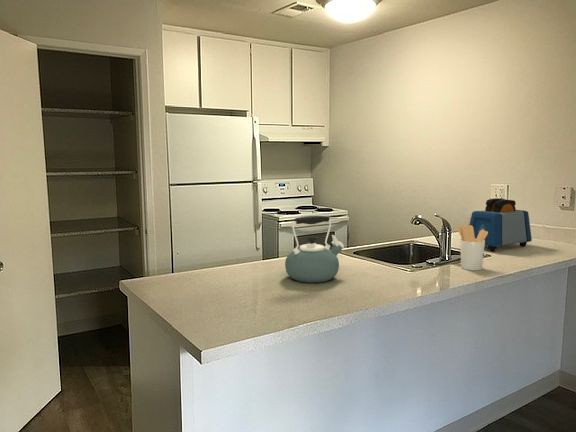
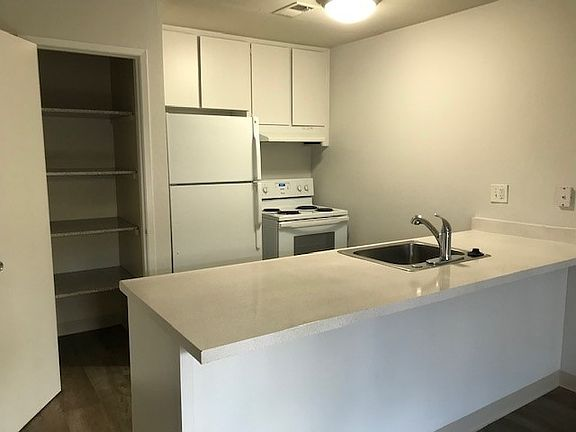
- utensil holder [455,224,488,271]
- kettle [284,215,345,284]
- toaster [468,197,533,252]
